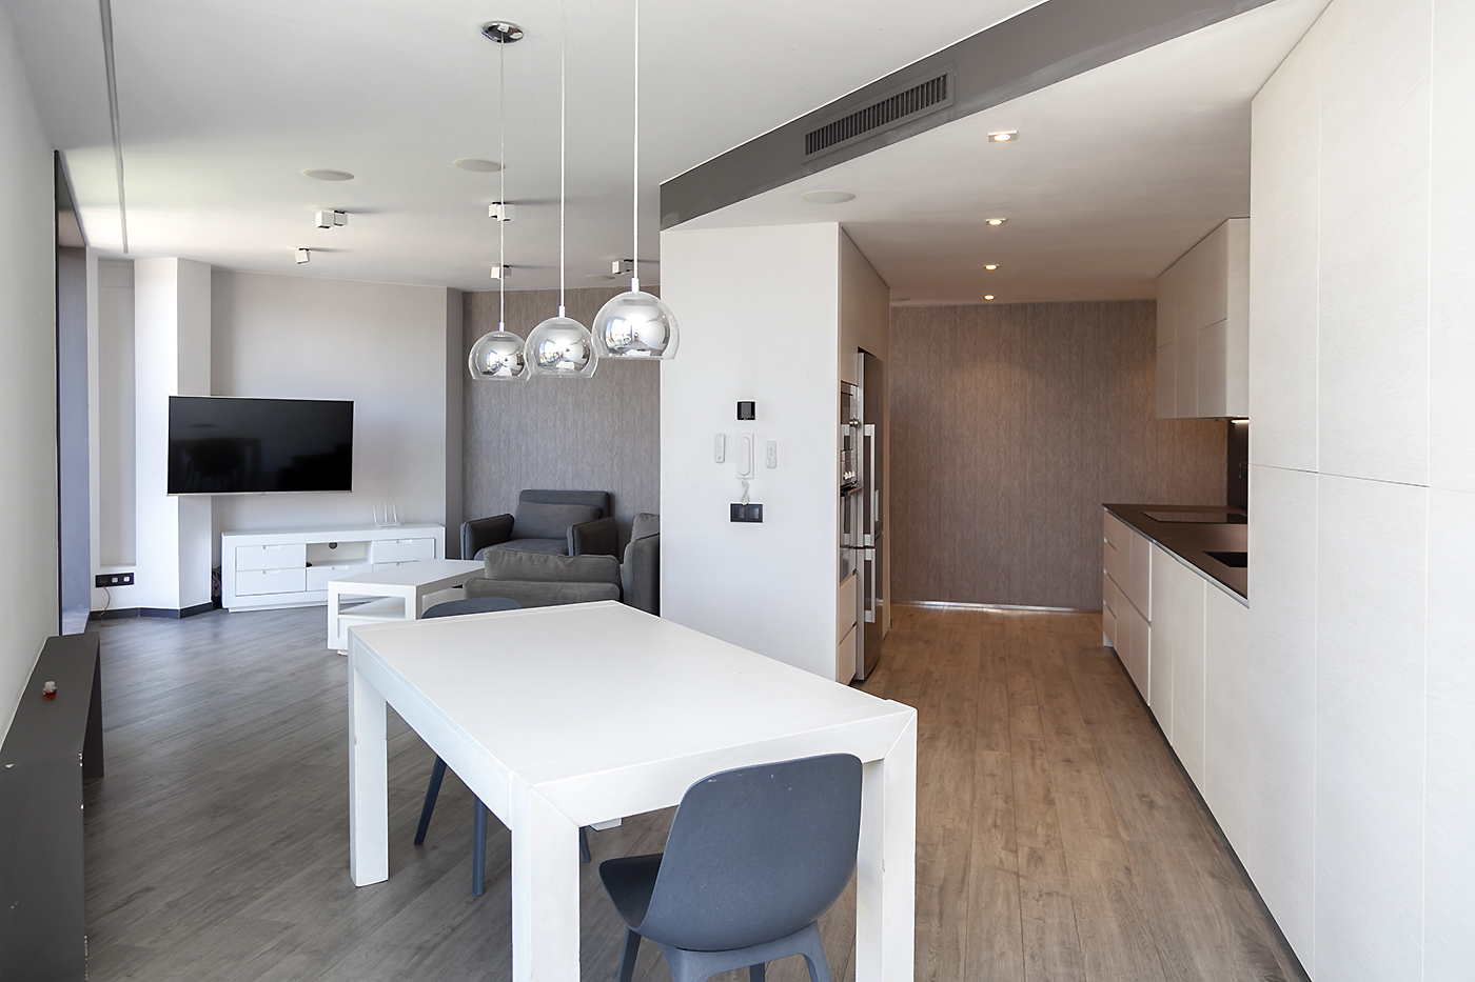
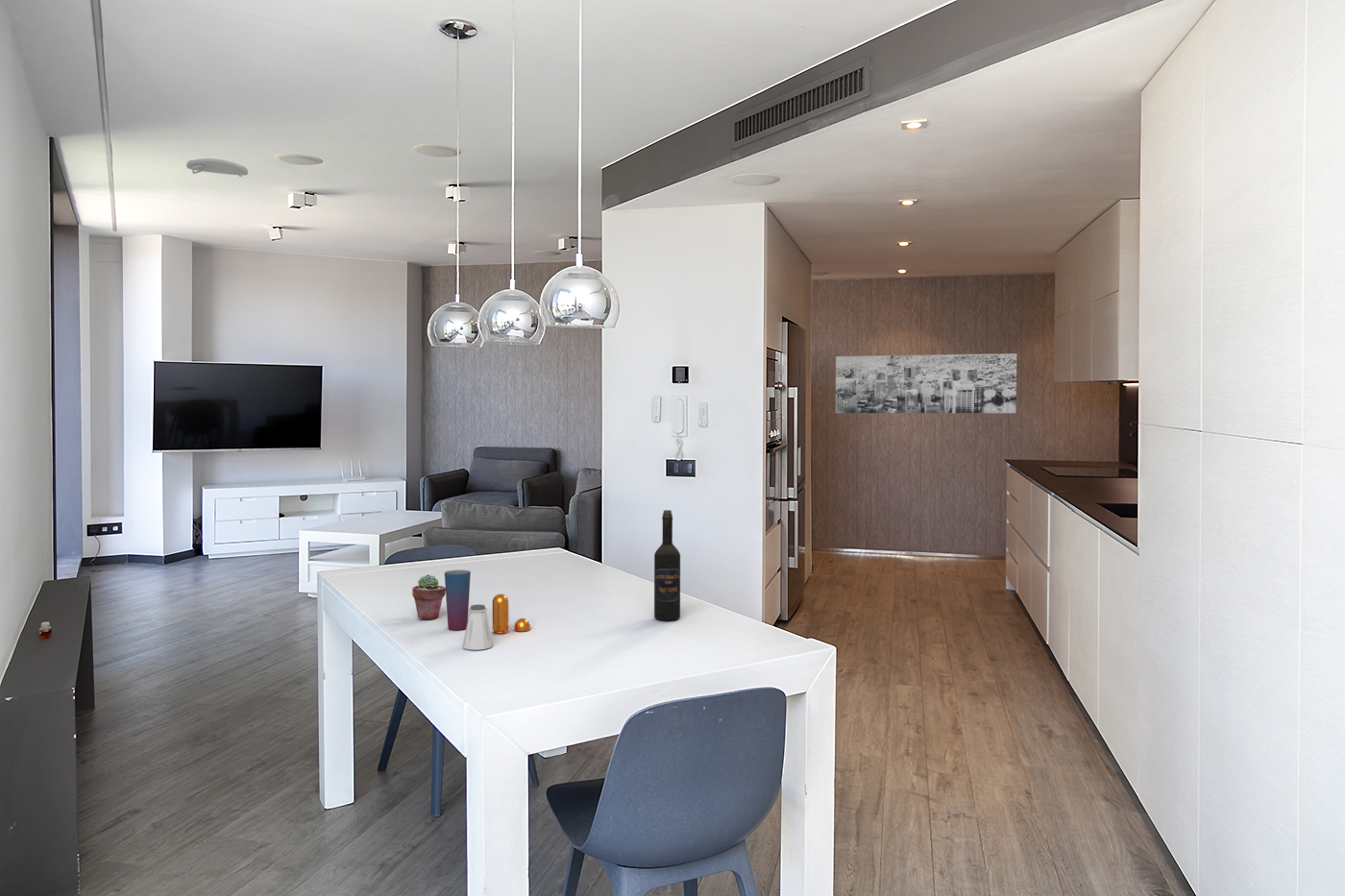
+ cup [444,569,472,631]
+ wall art [835,352,1017,414]
+ saltshaker [462,604,494,651]
+ pepper shaker [492,593,531,634]
+ potted succulent [411,573,446,620]
+ wine bottle [653,509,681,621]
+ smoke detector [185,157,249,178]
